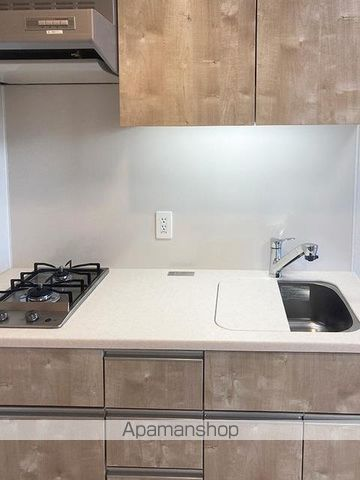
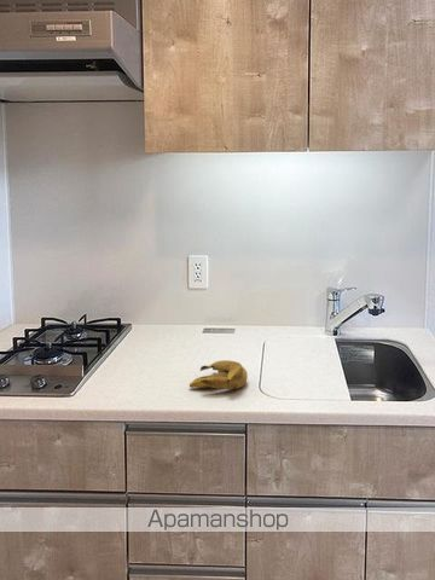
+ banana [188,359,249,390]
